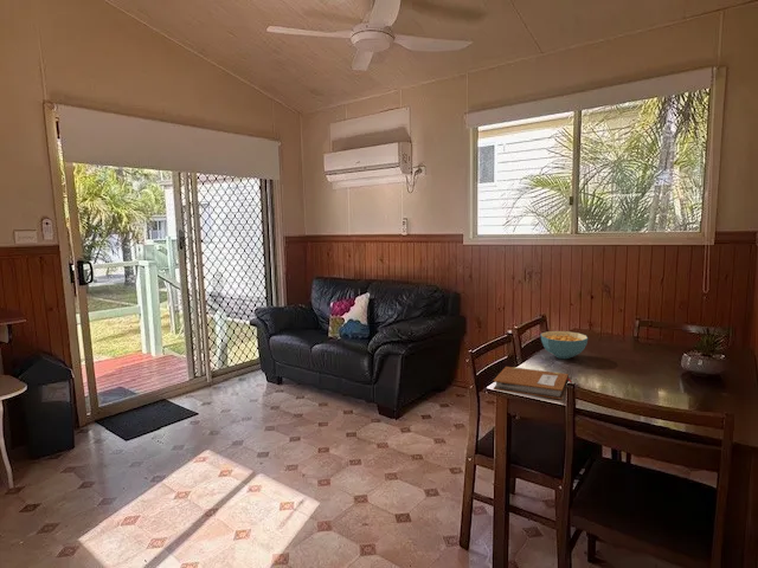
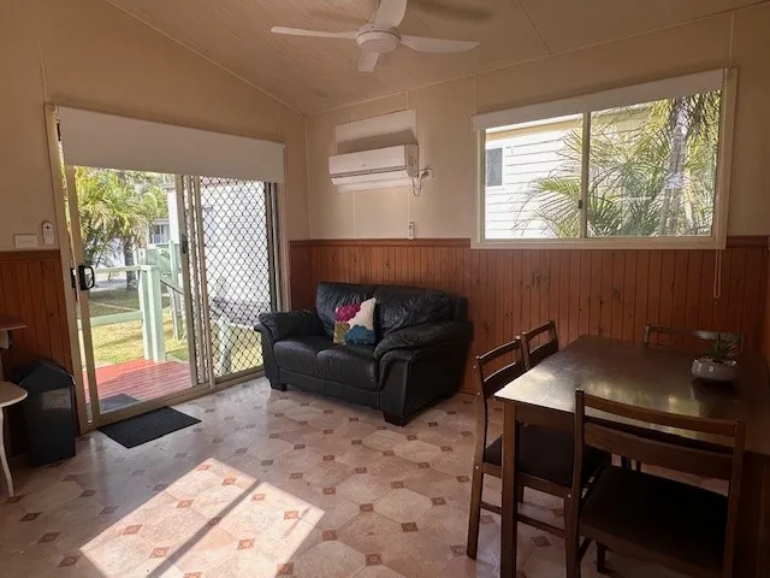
- cereal bowl [540,330,589,360]
- notebook [493,366,572,400]
